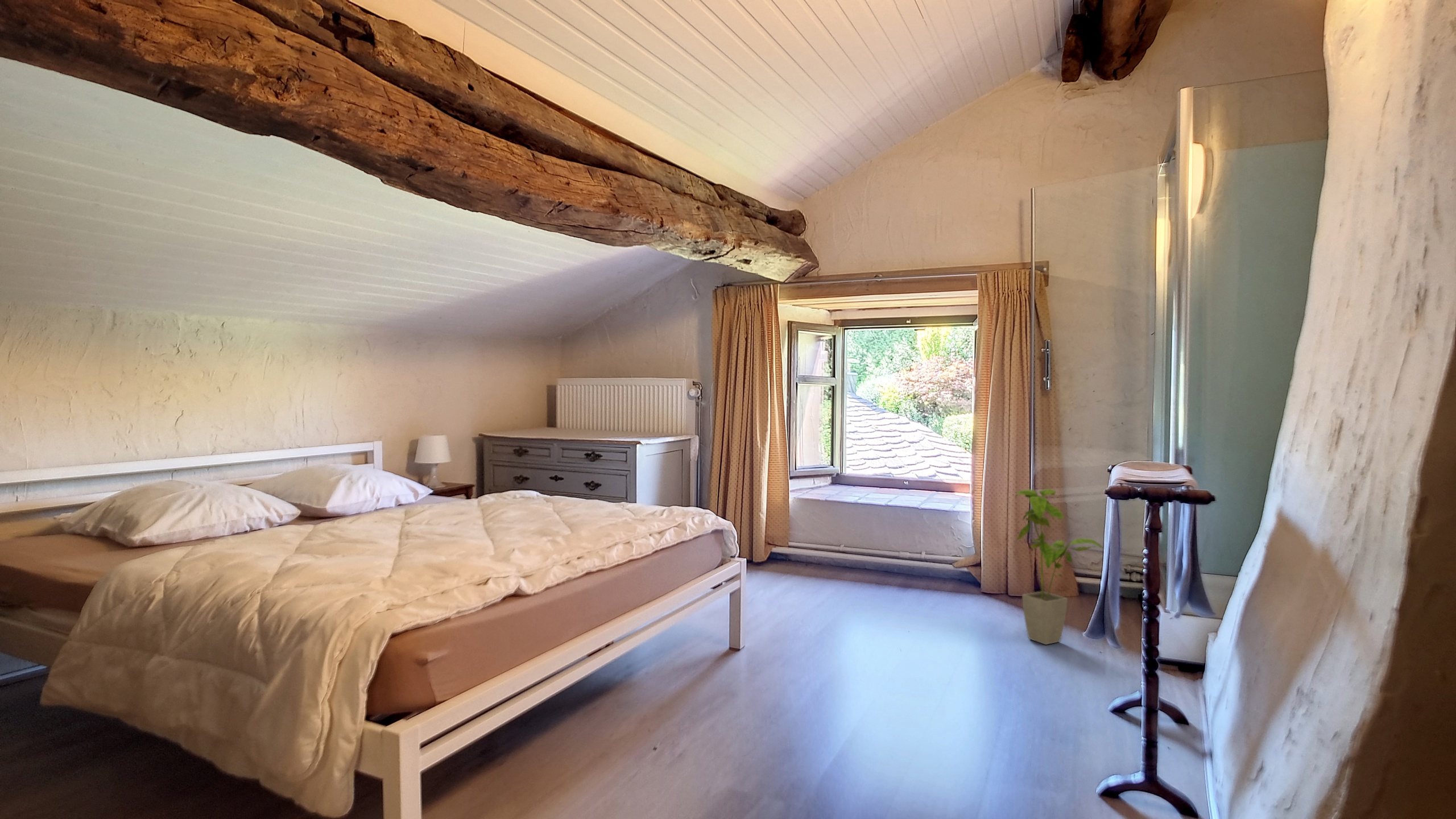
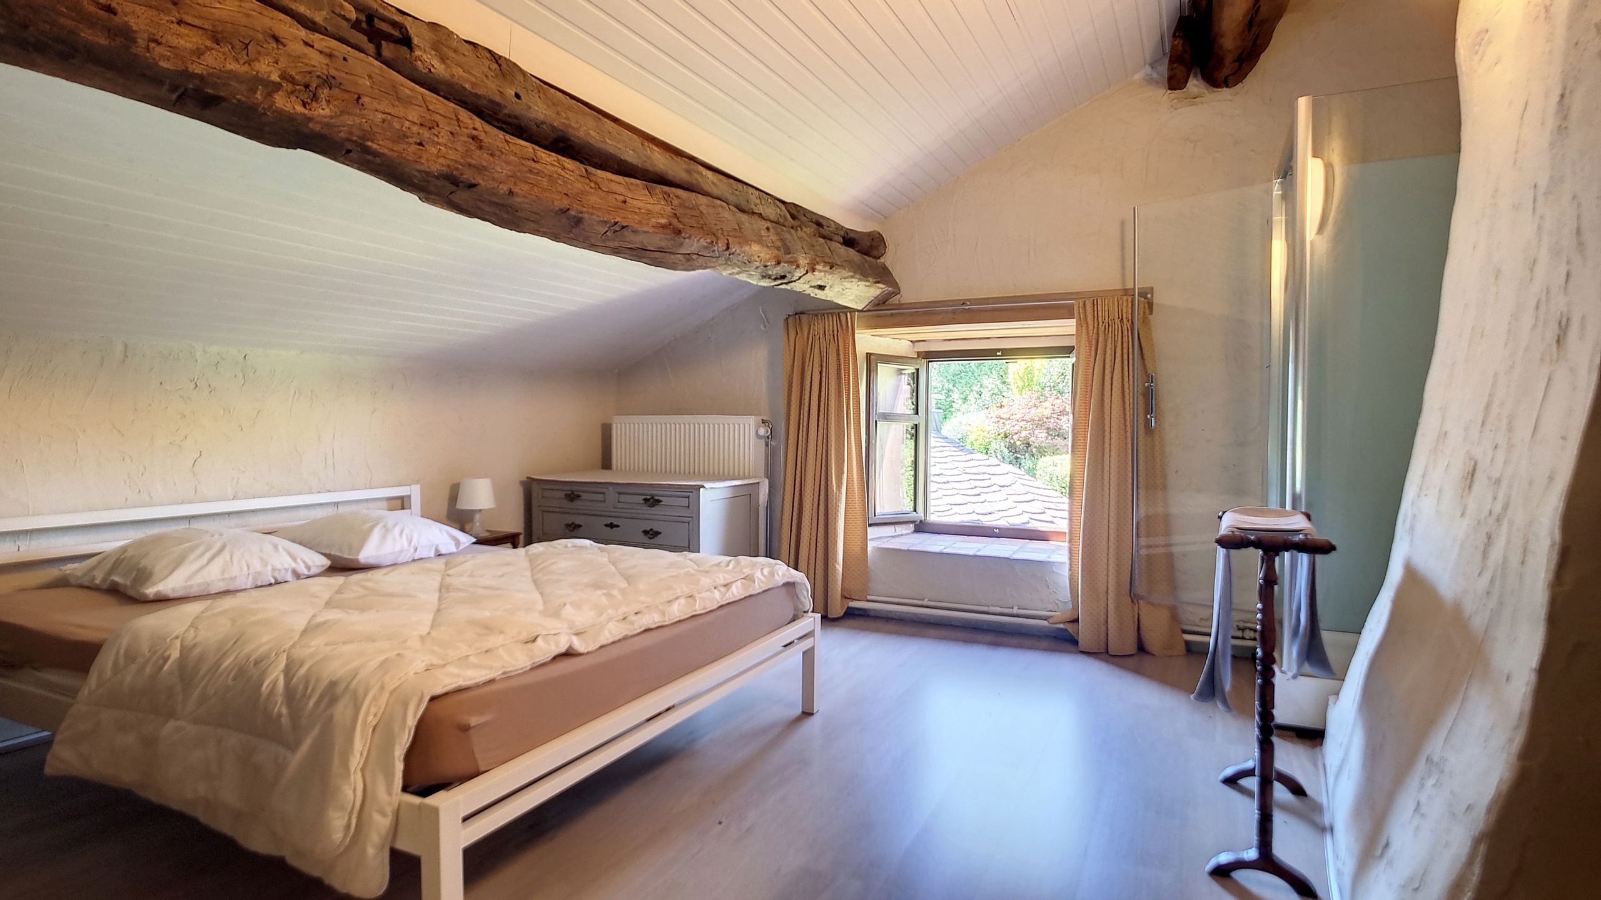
- house plant [1015,489,1105,646]
